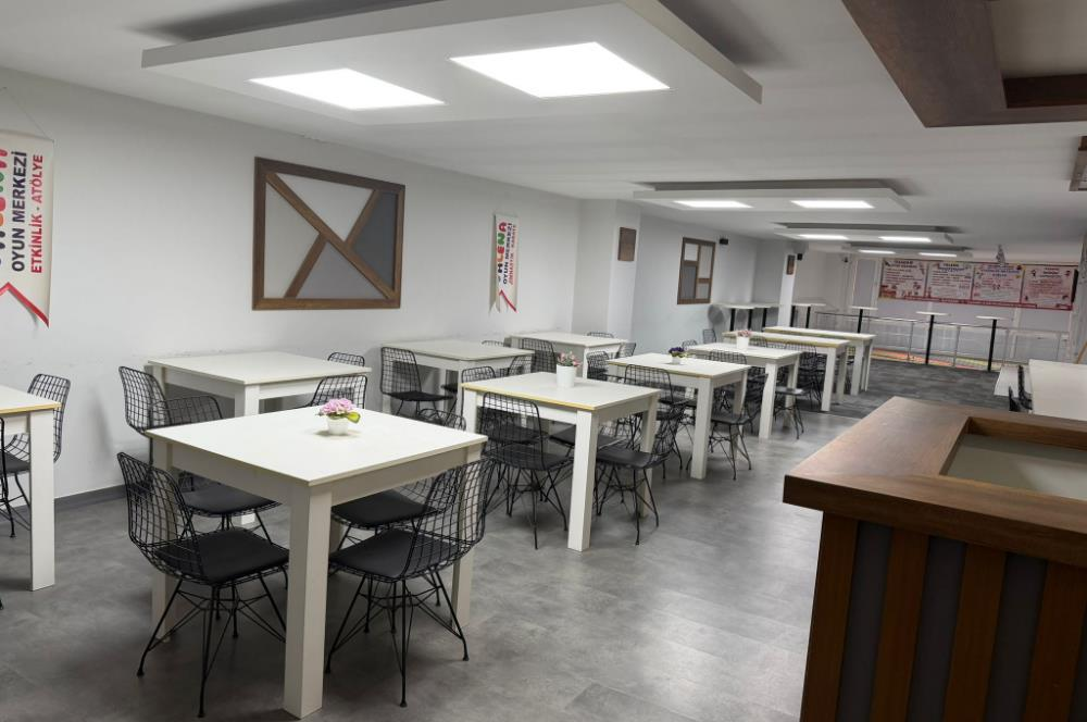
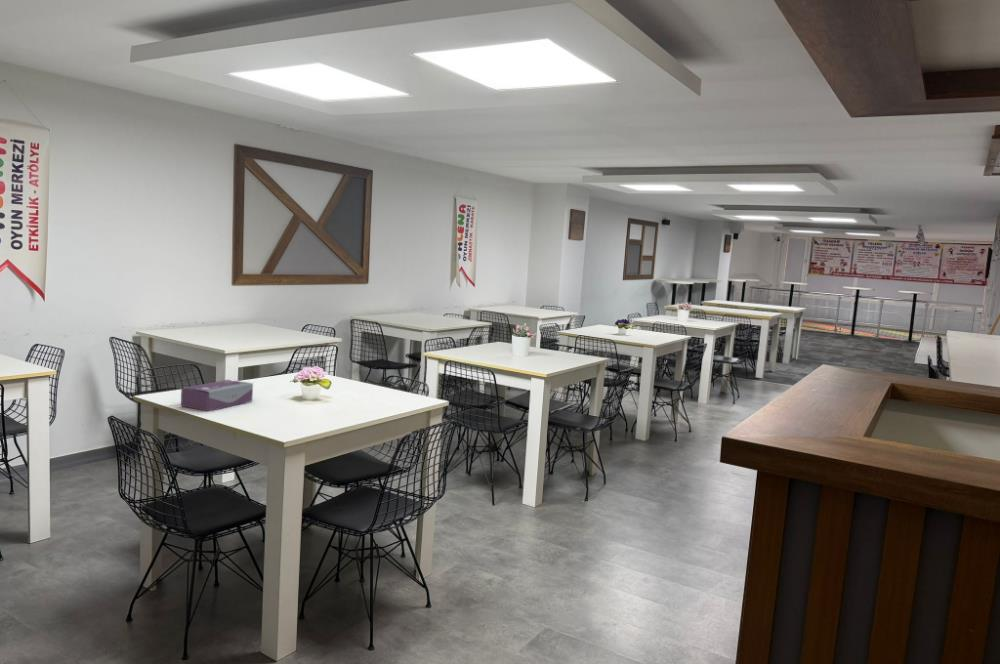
+ tissue box [180,379,254,412]
